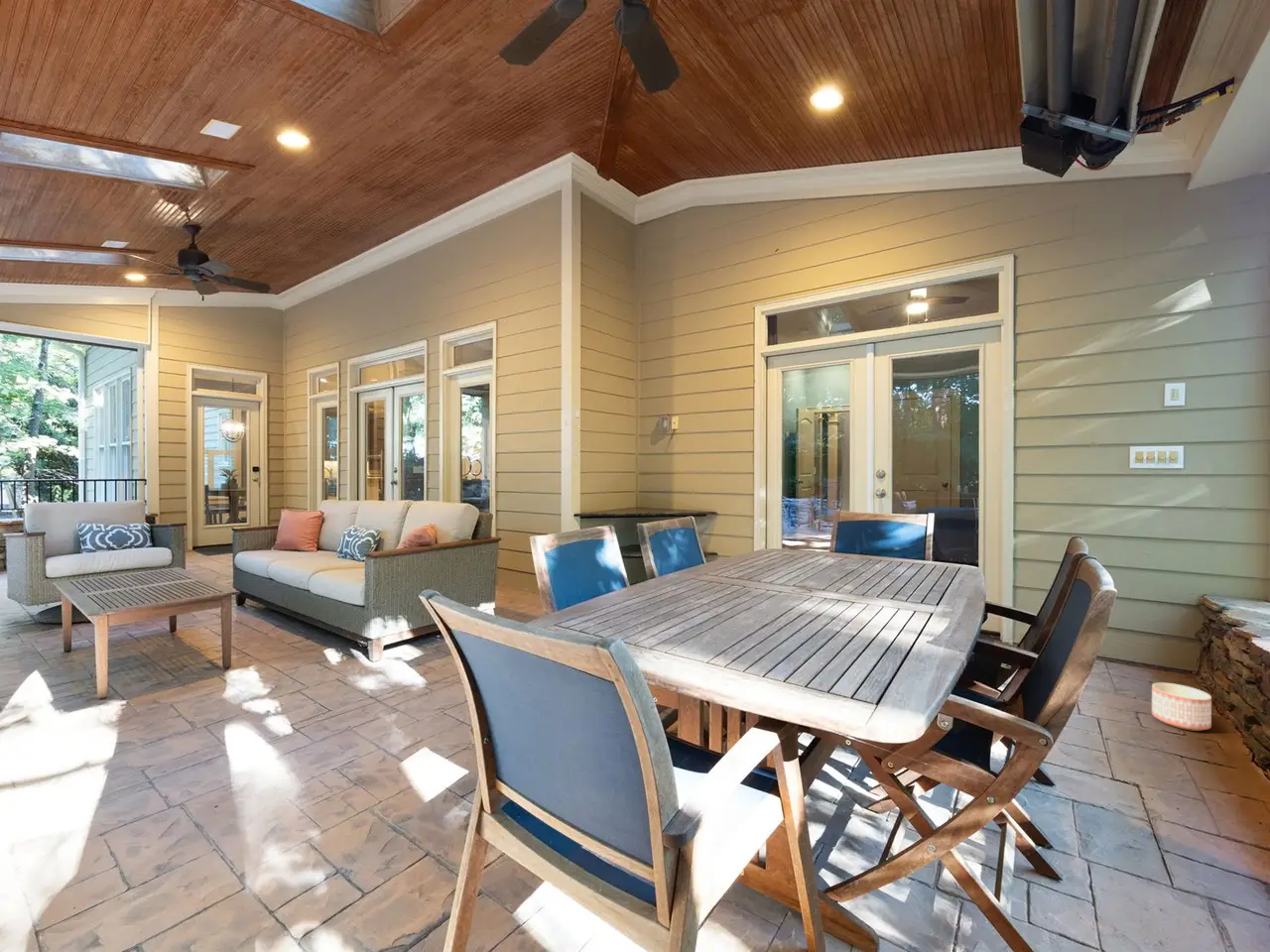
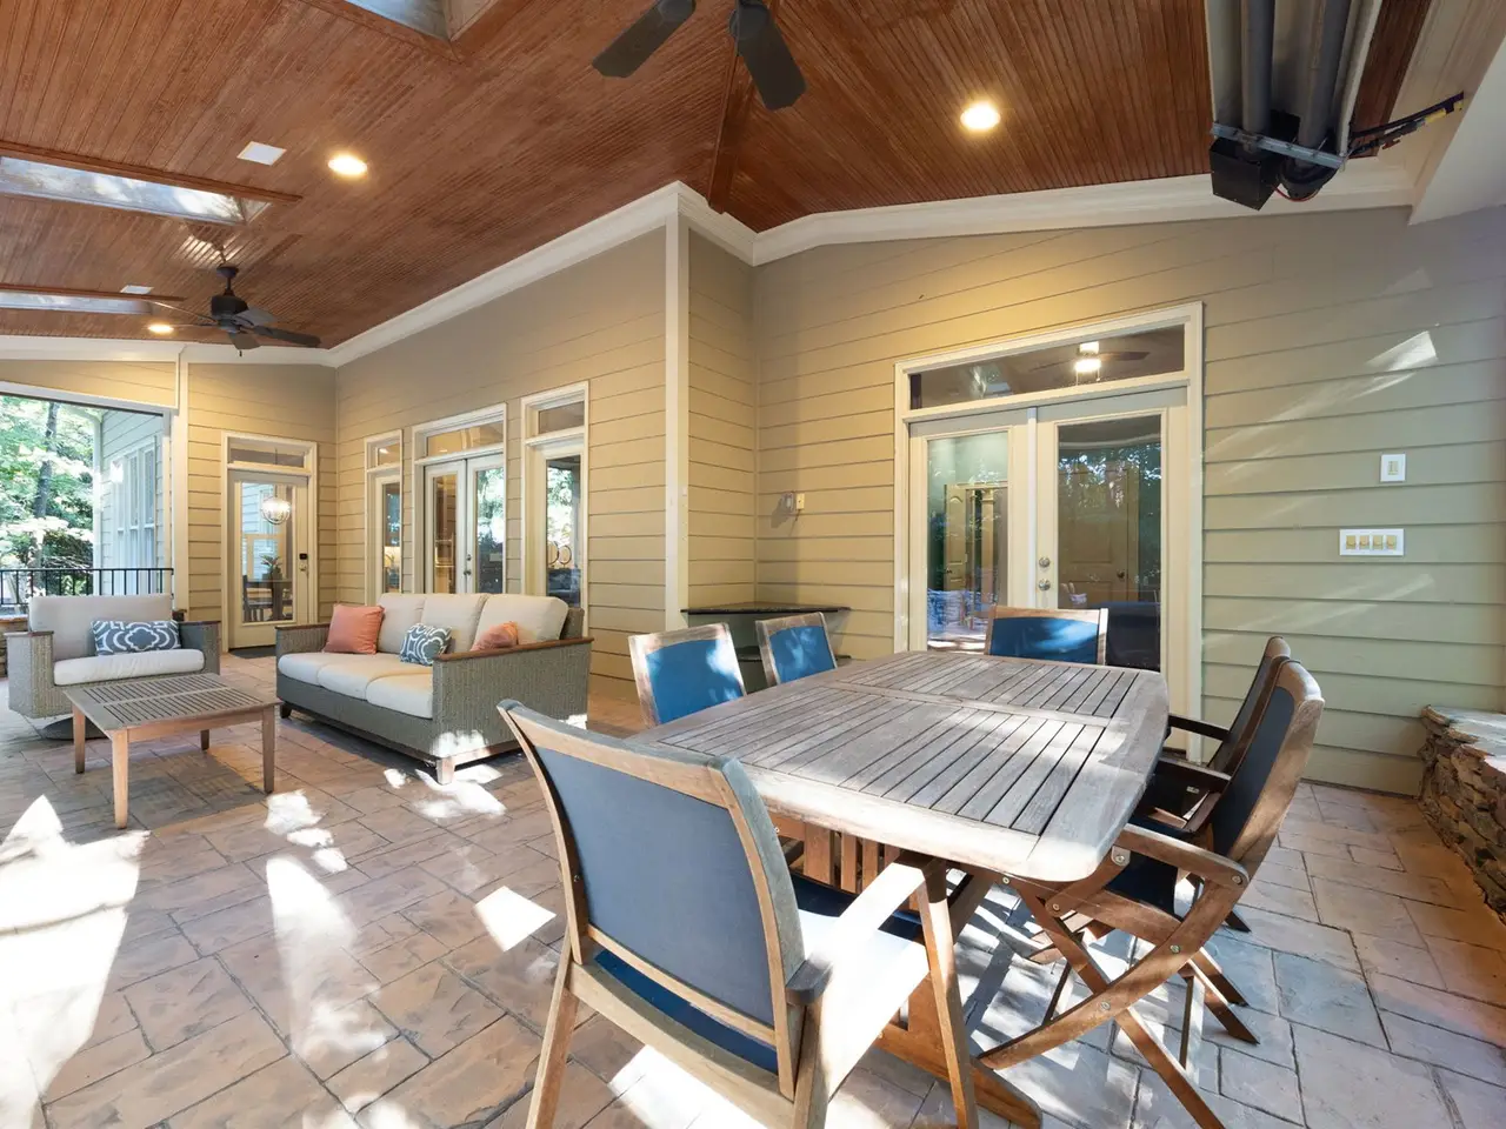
- planter [1151,681,1212,732]
